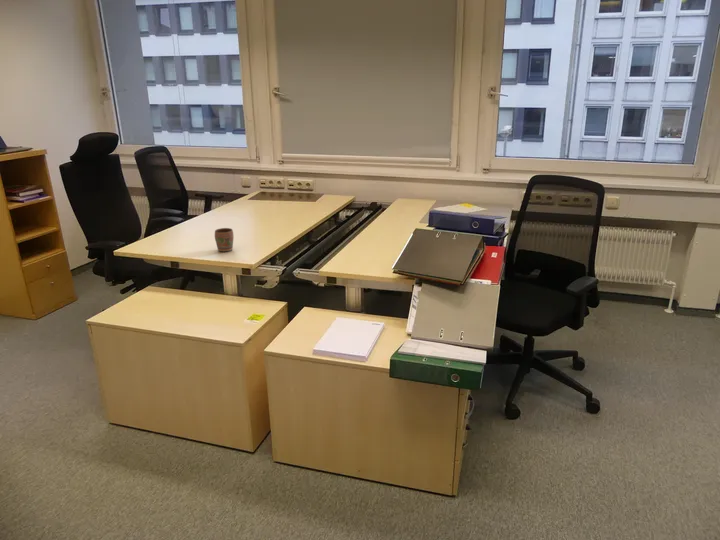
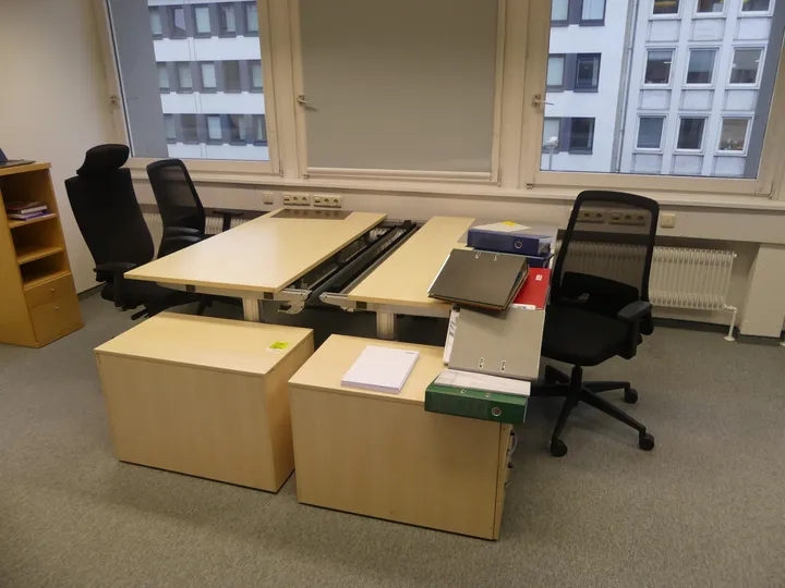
- mug [214,227,234,252]
